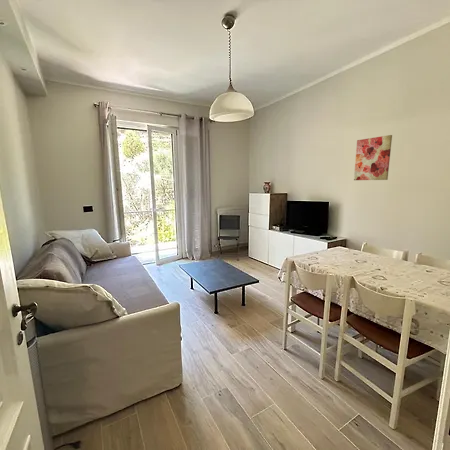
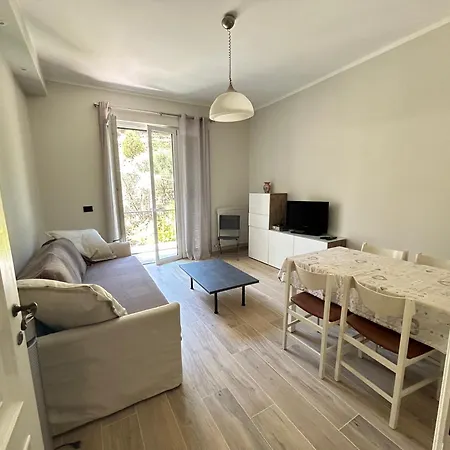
- wall art [353,134,393,181]
